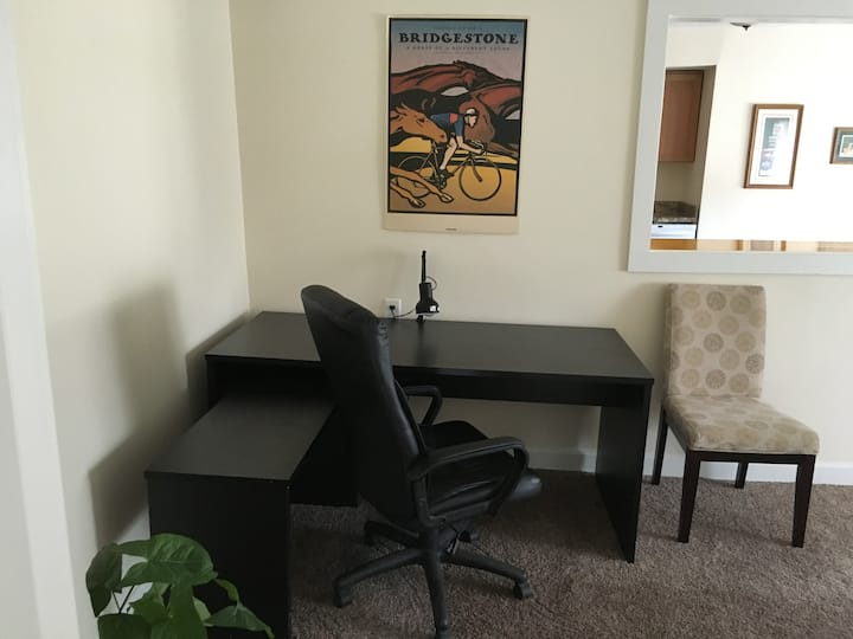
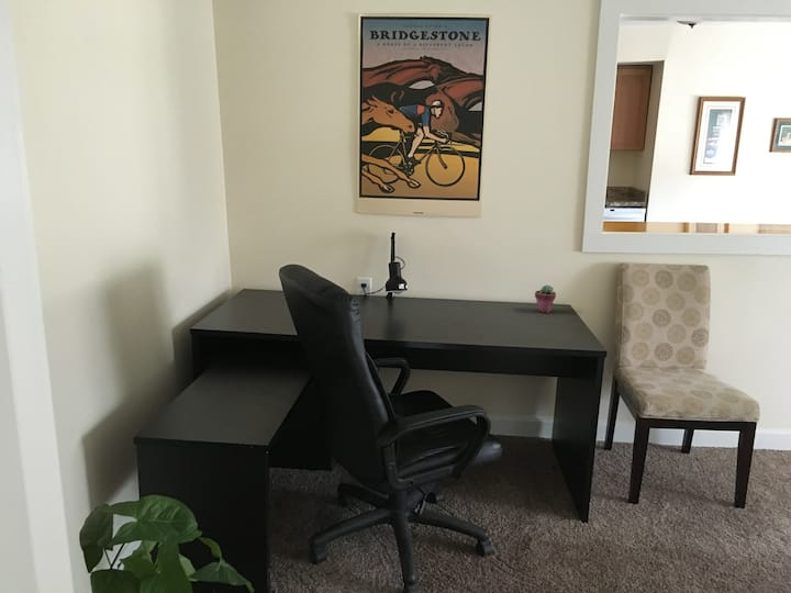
+ potted succulent [534,284,557,314]
